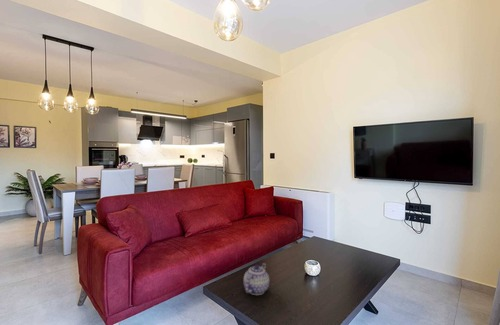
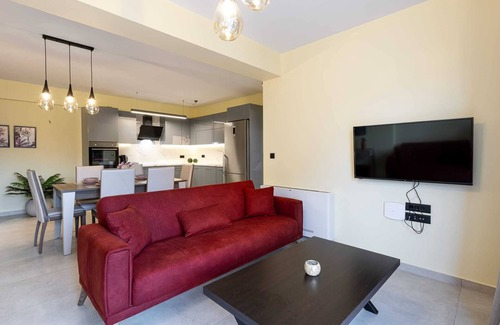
- teapot [243,263,270,296]
